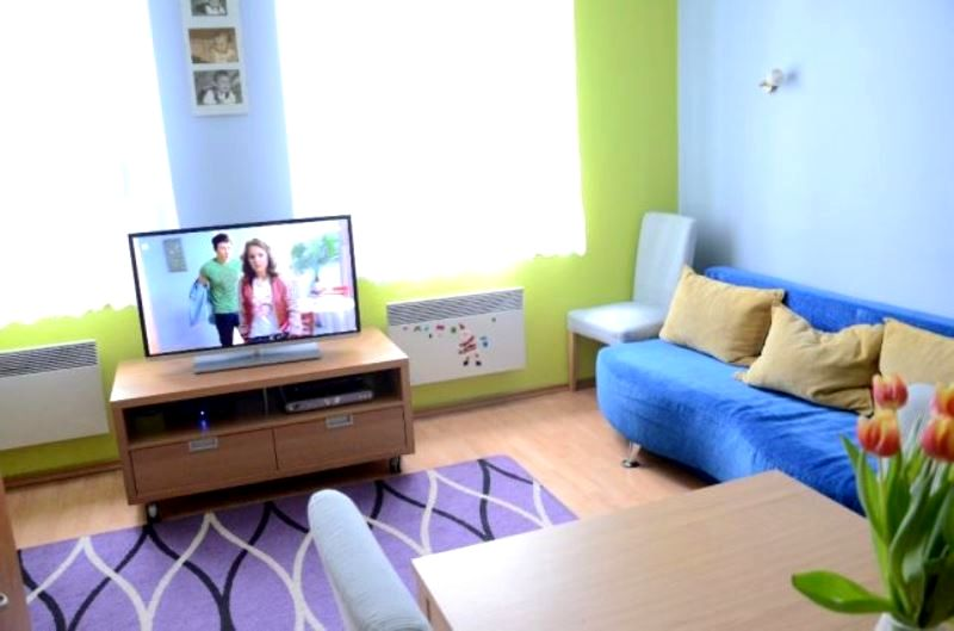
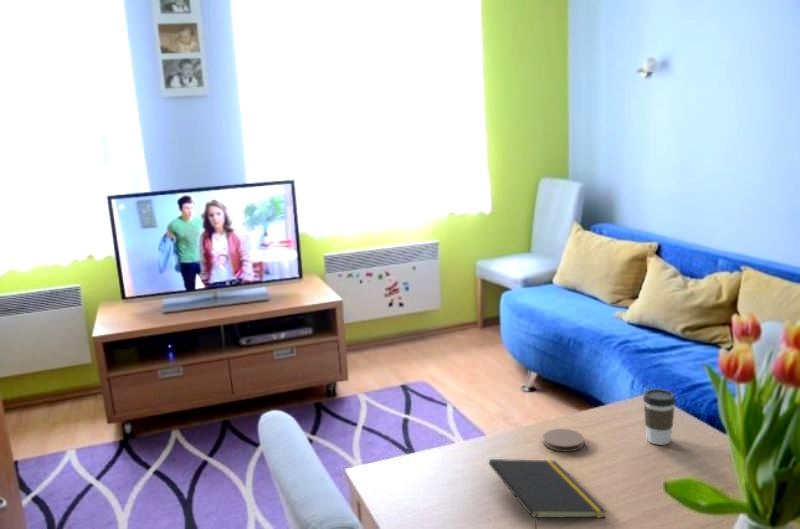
+ notepad [488,458,608,529]
+ coffee cup [642,388,677,446]
+ coaster [542,428,585,453]
